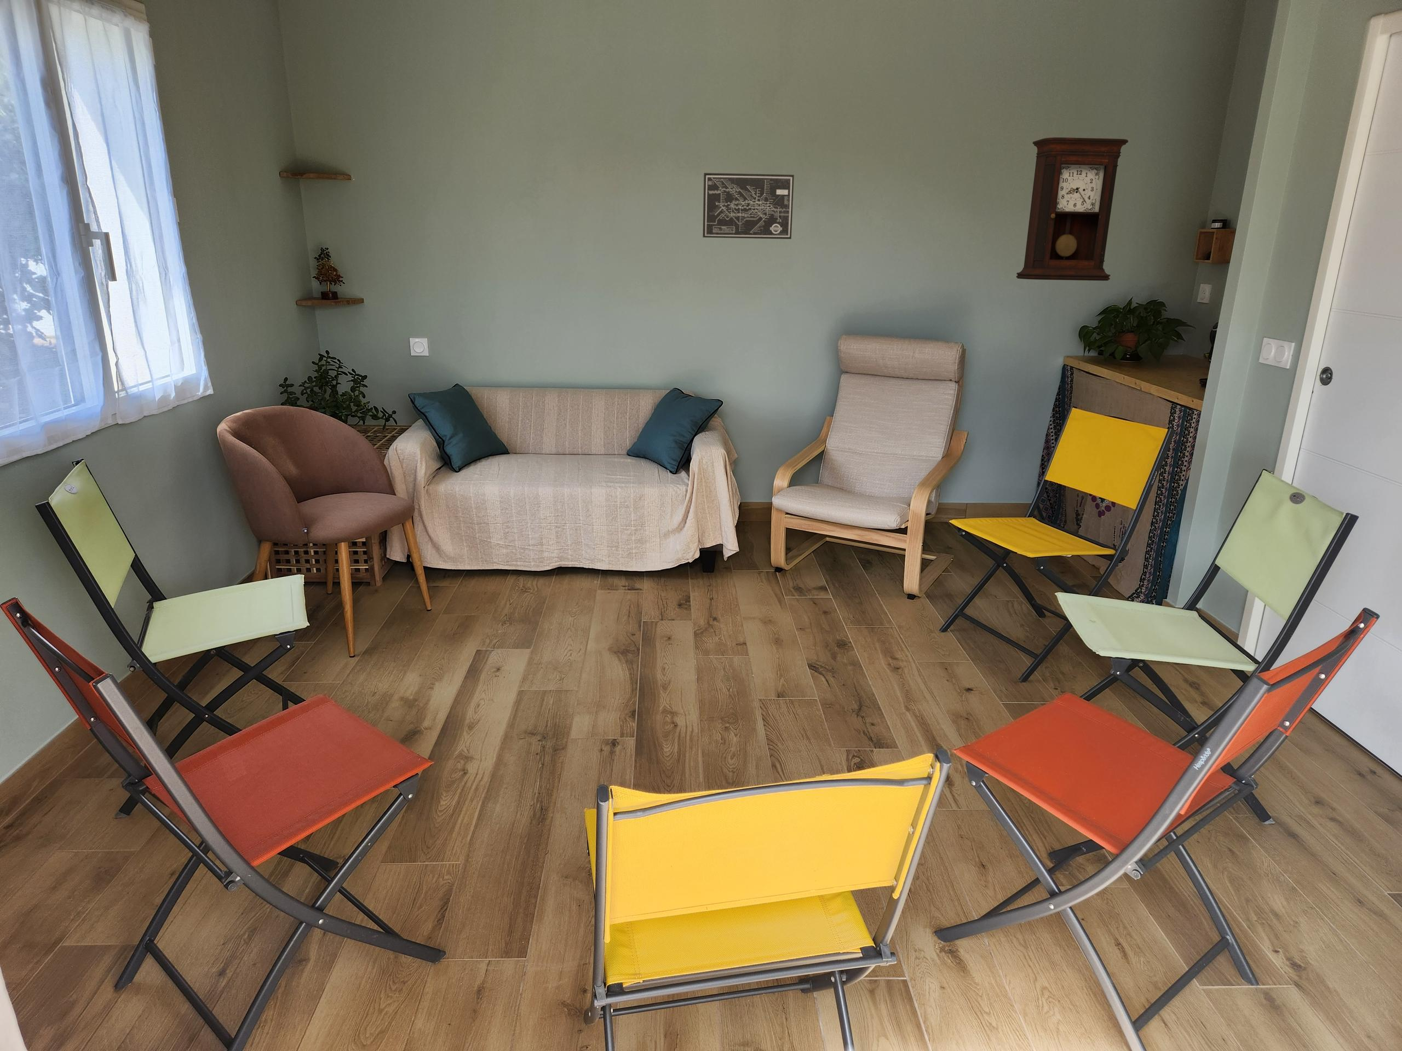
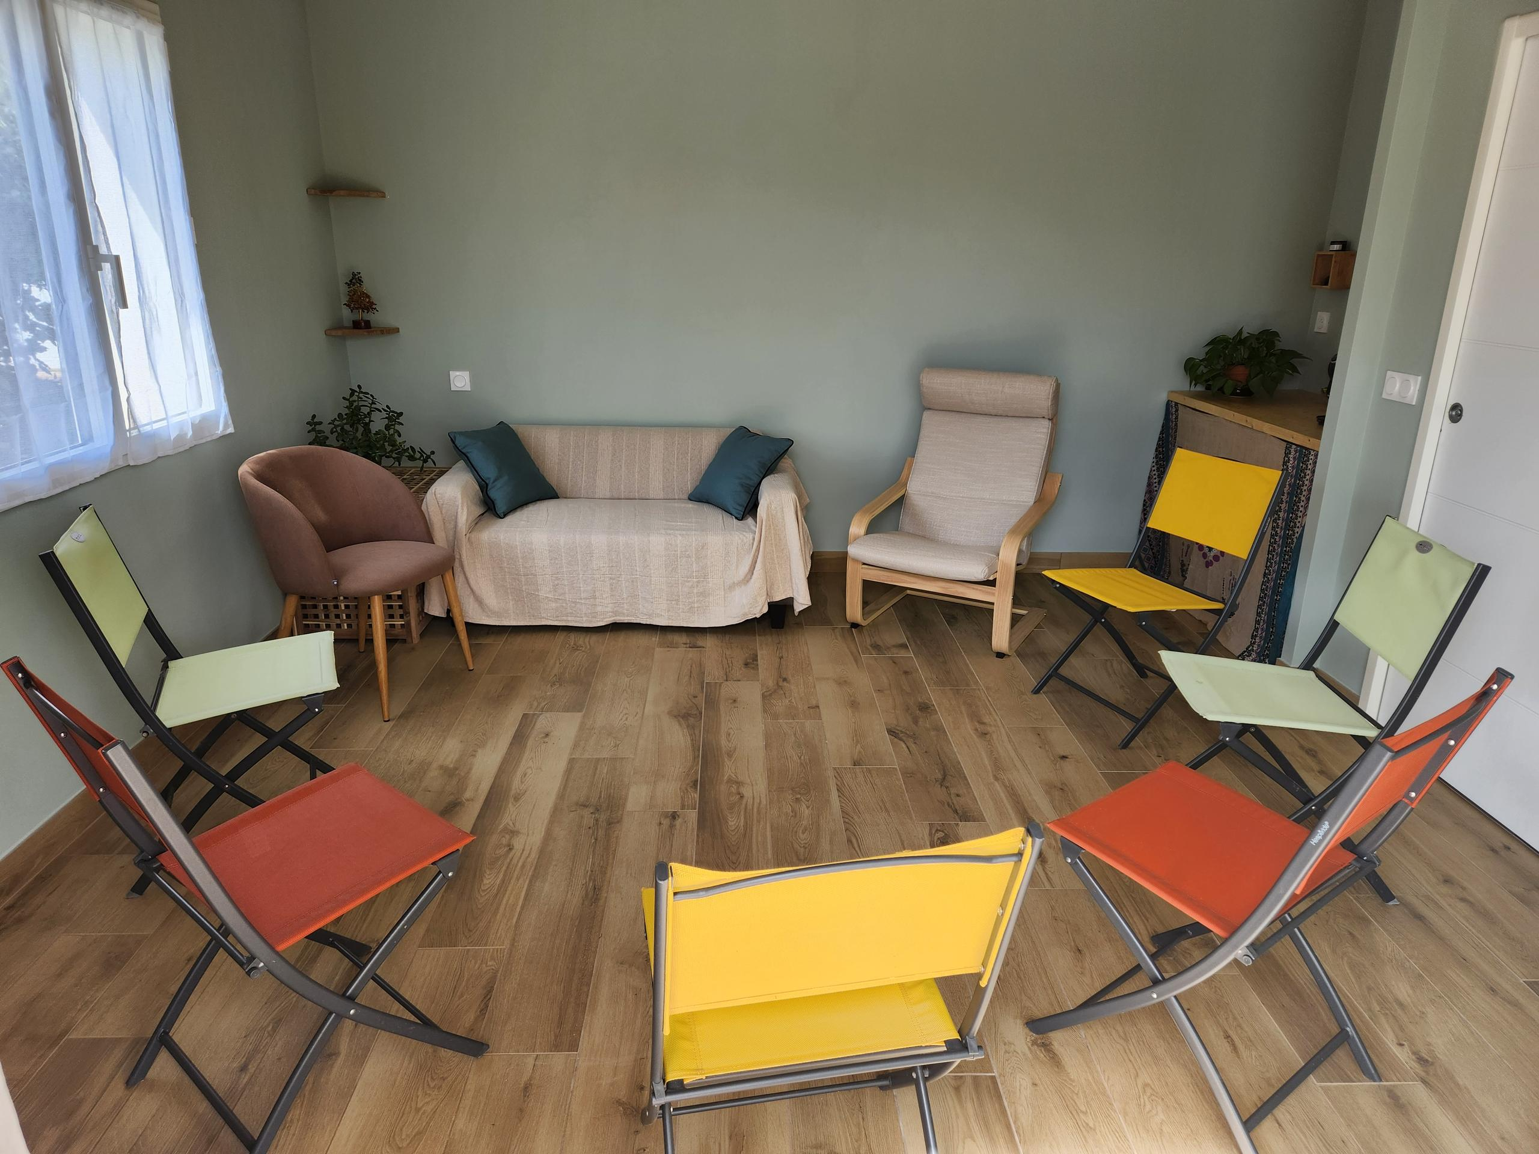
- pendulum clock [1016,137,1128,282]
- wall art [702,172,795,240]
